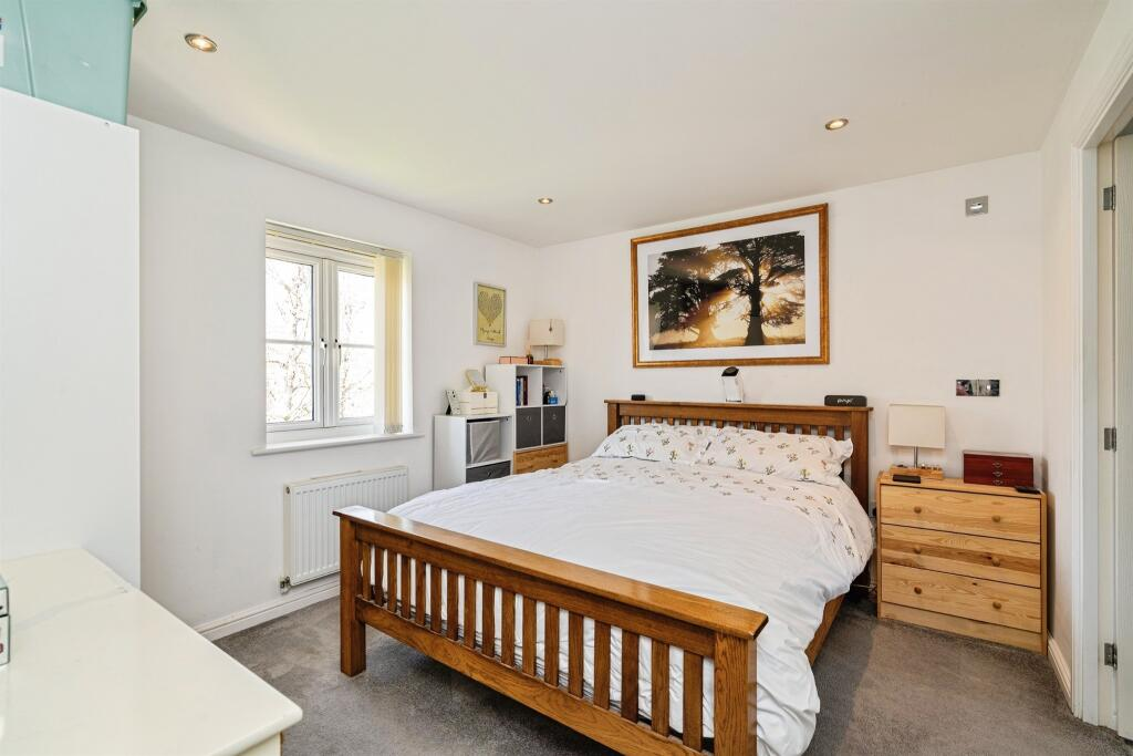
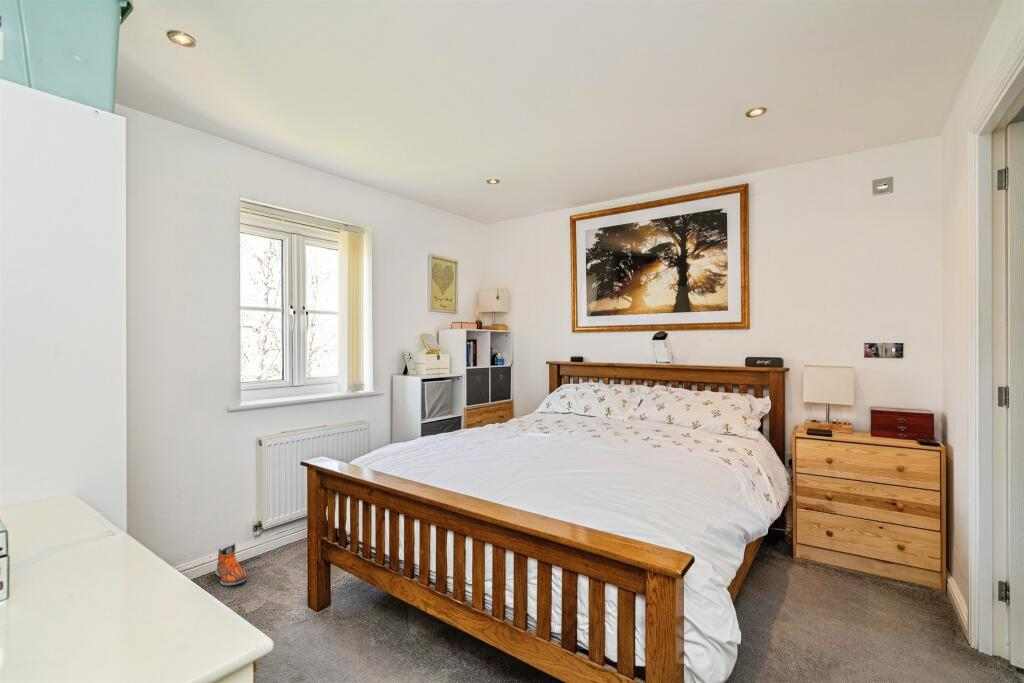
+ sneaker [215,542,248,586]
